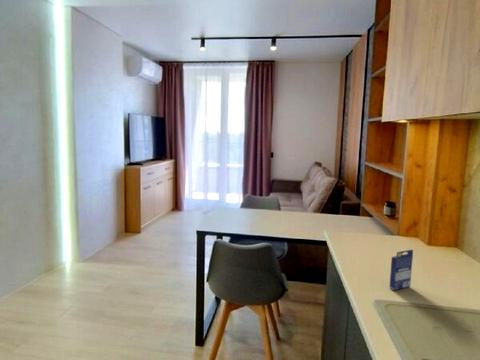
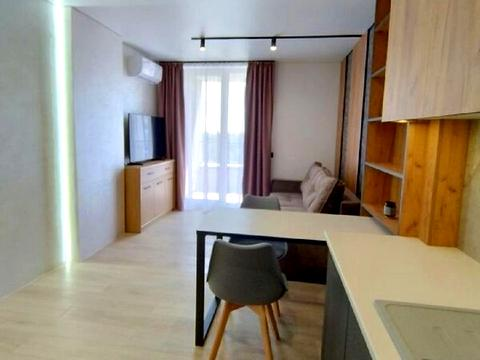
- small box [388,249,414,291]
